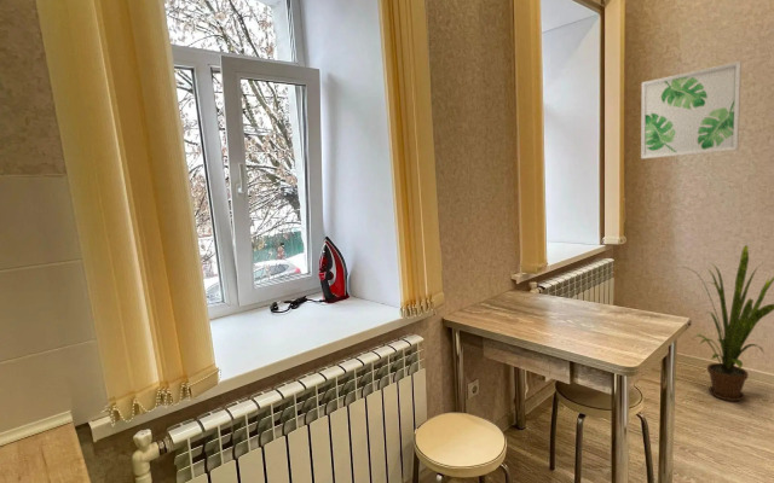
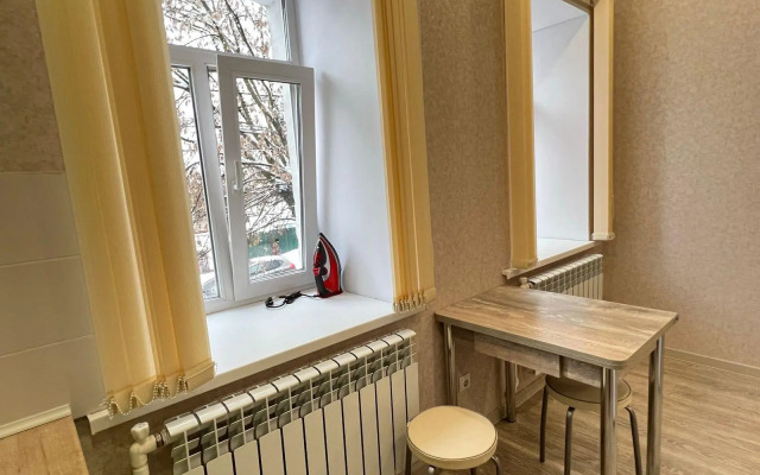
- wall art [640,60,743,159]
- house plant [683,244,774,402]
